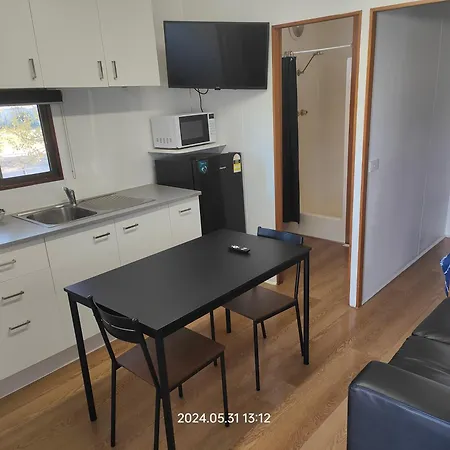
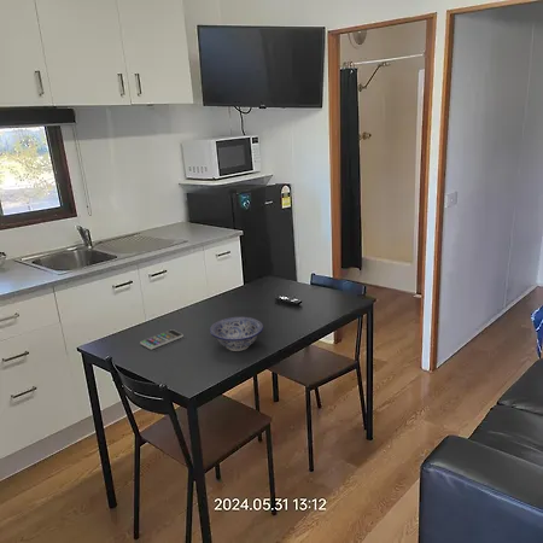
+ smartphone [139,328,185,350]
+ bowl [209,316,264,352]
